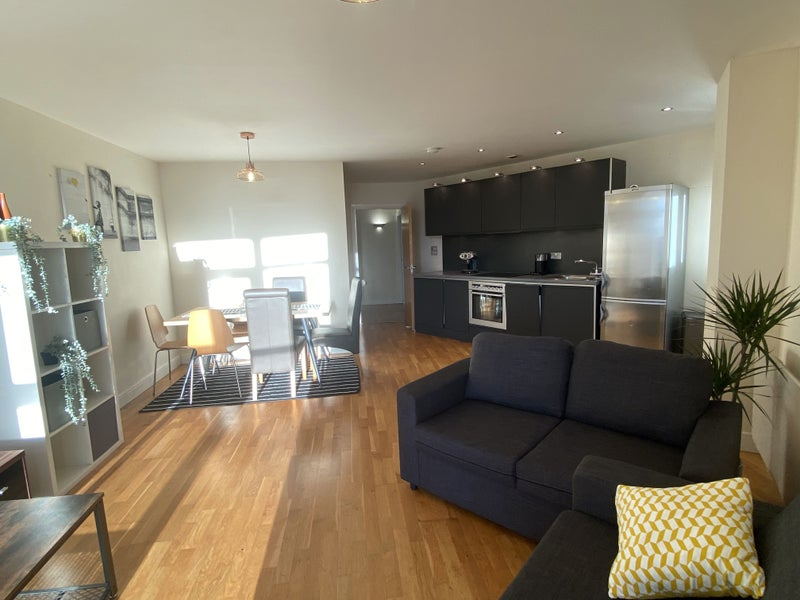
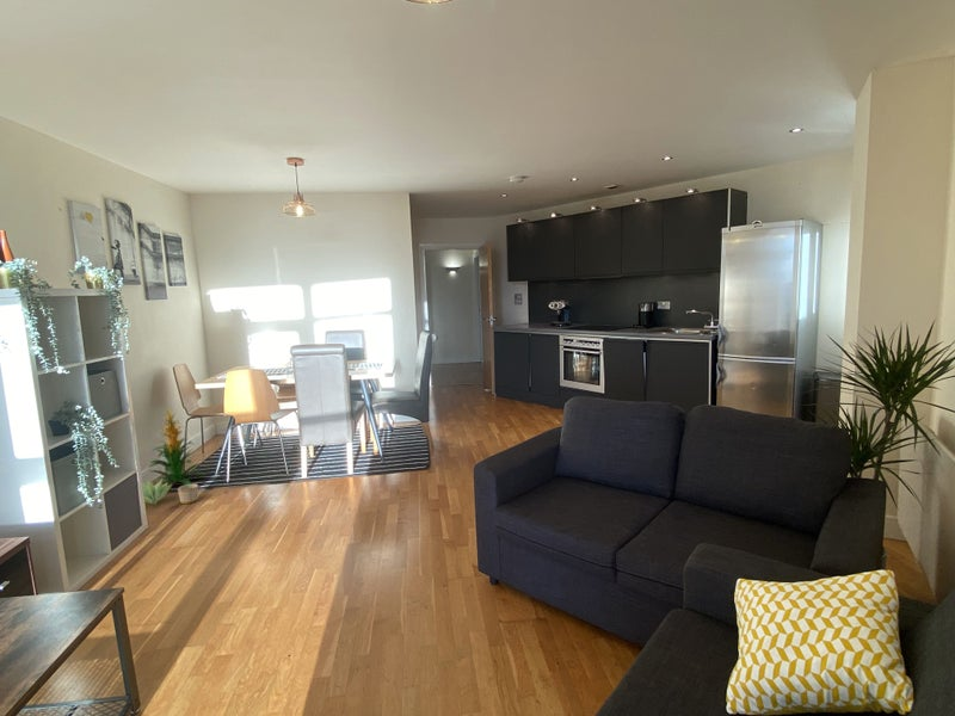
+ decorative plant [141,480,173,505]
+ indoor plant [148,408,208,487]
+ planter [177,482,199,505]
